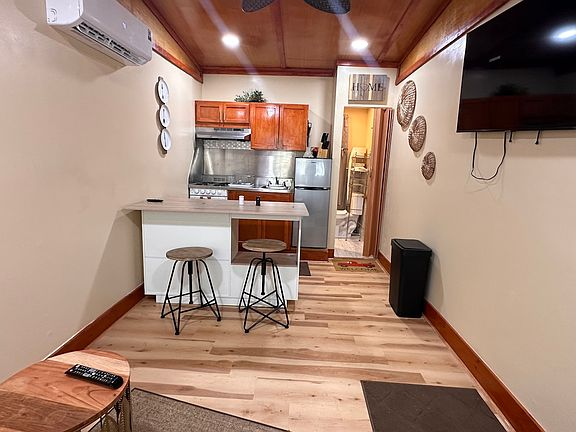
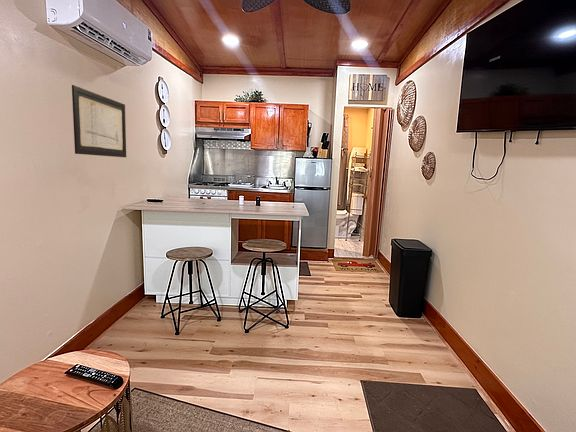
+ wall art [71,84,127,158]
